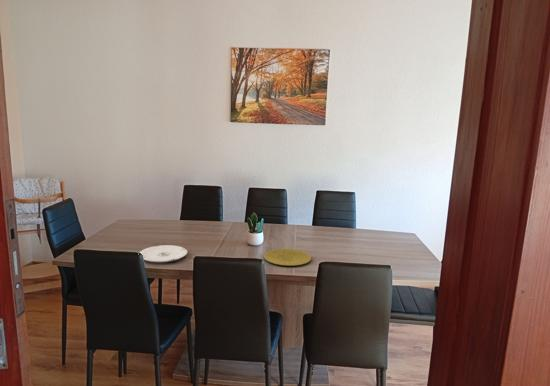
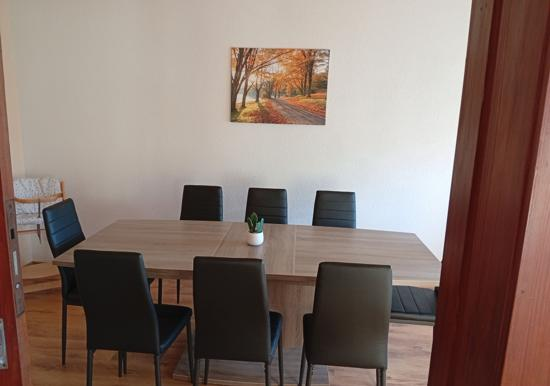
- plate [263,248,312,267]
- plate [139,244,188,263]
